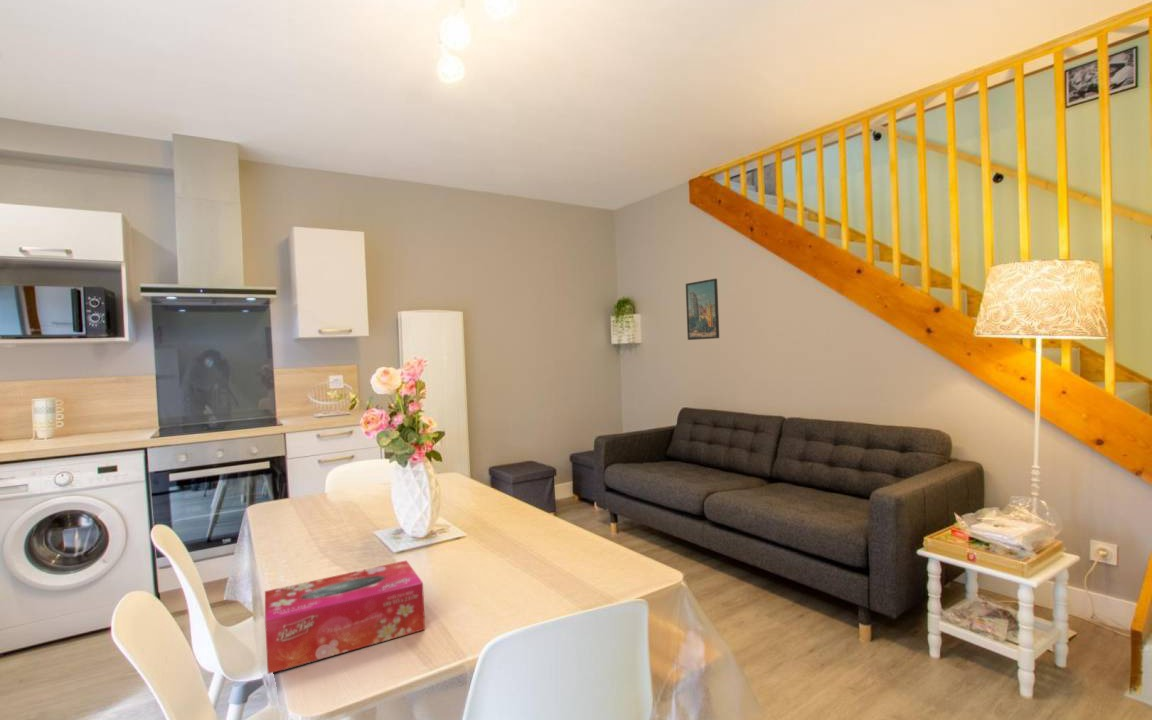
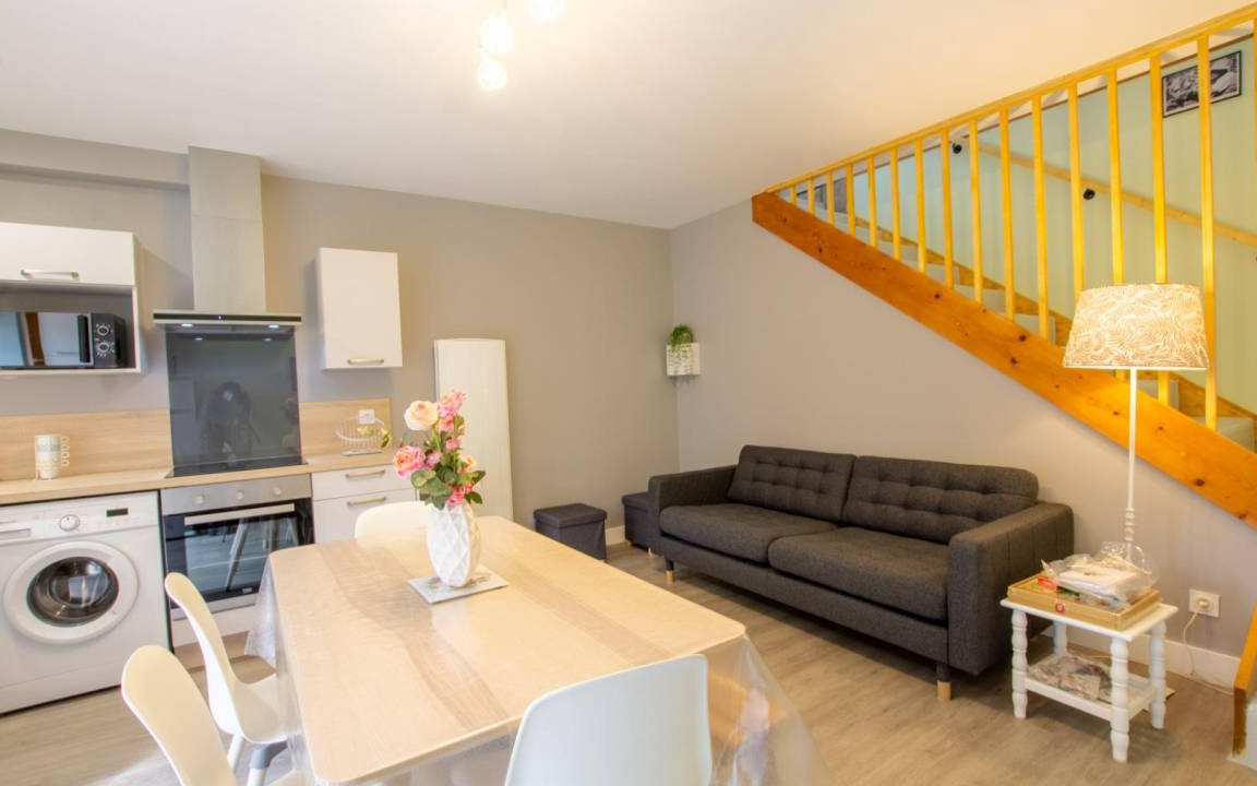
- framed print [685,278,720,341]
- tissue box [264,559,426,675]
